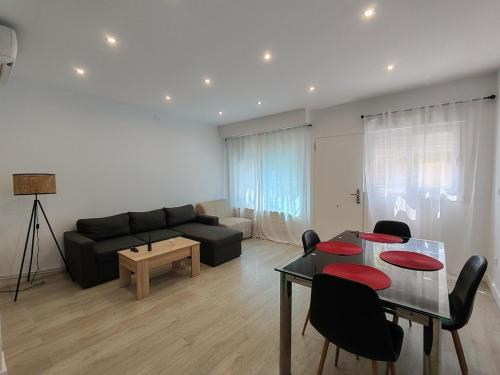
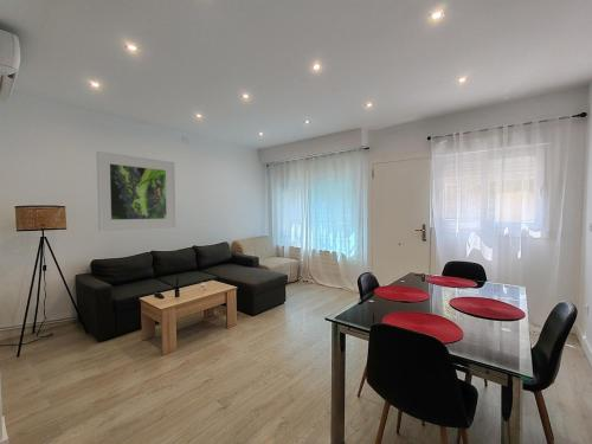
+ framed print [96,150,176,232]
